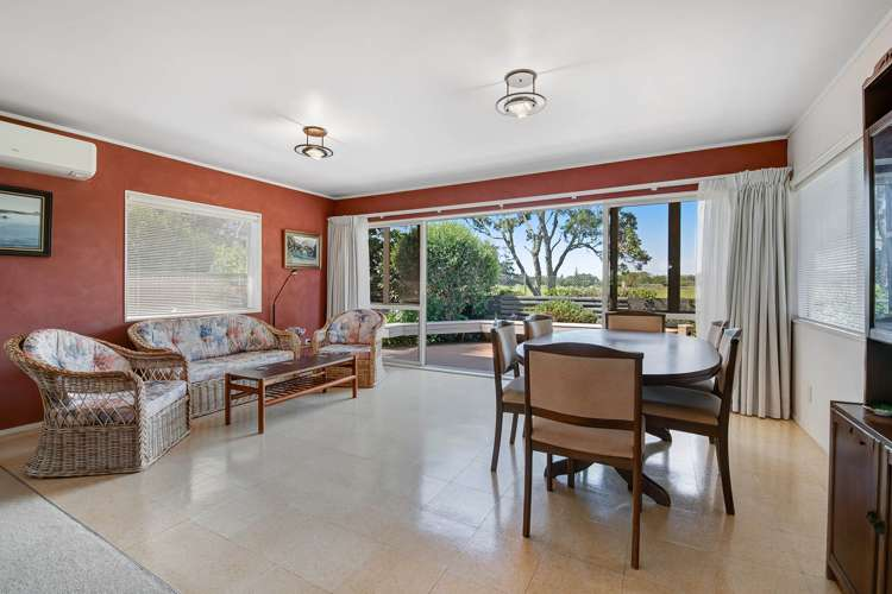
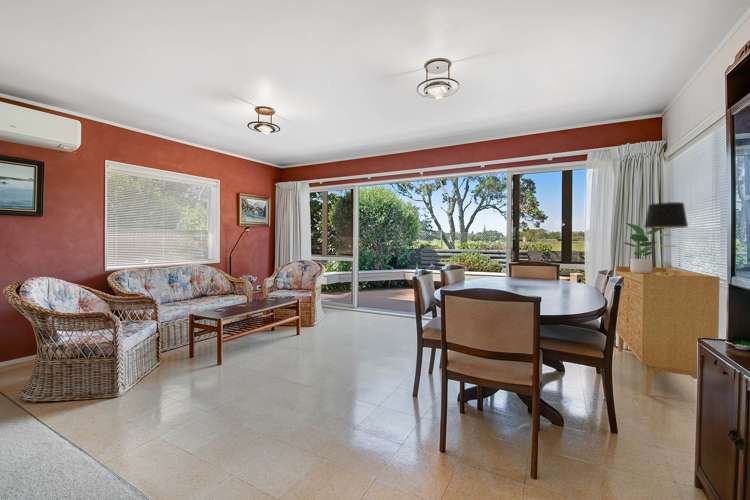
+ potted plant [622,222,665,274]
+ table lamp [643,201,689,275]
+ sideboard [615,265,721,395]
